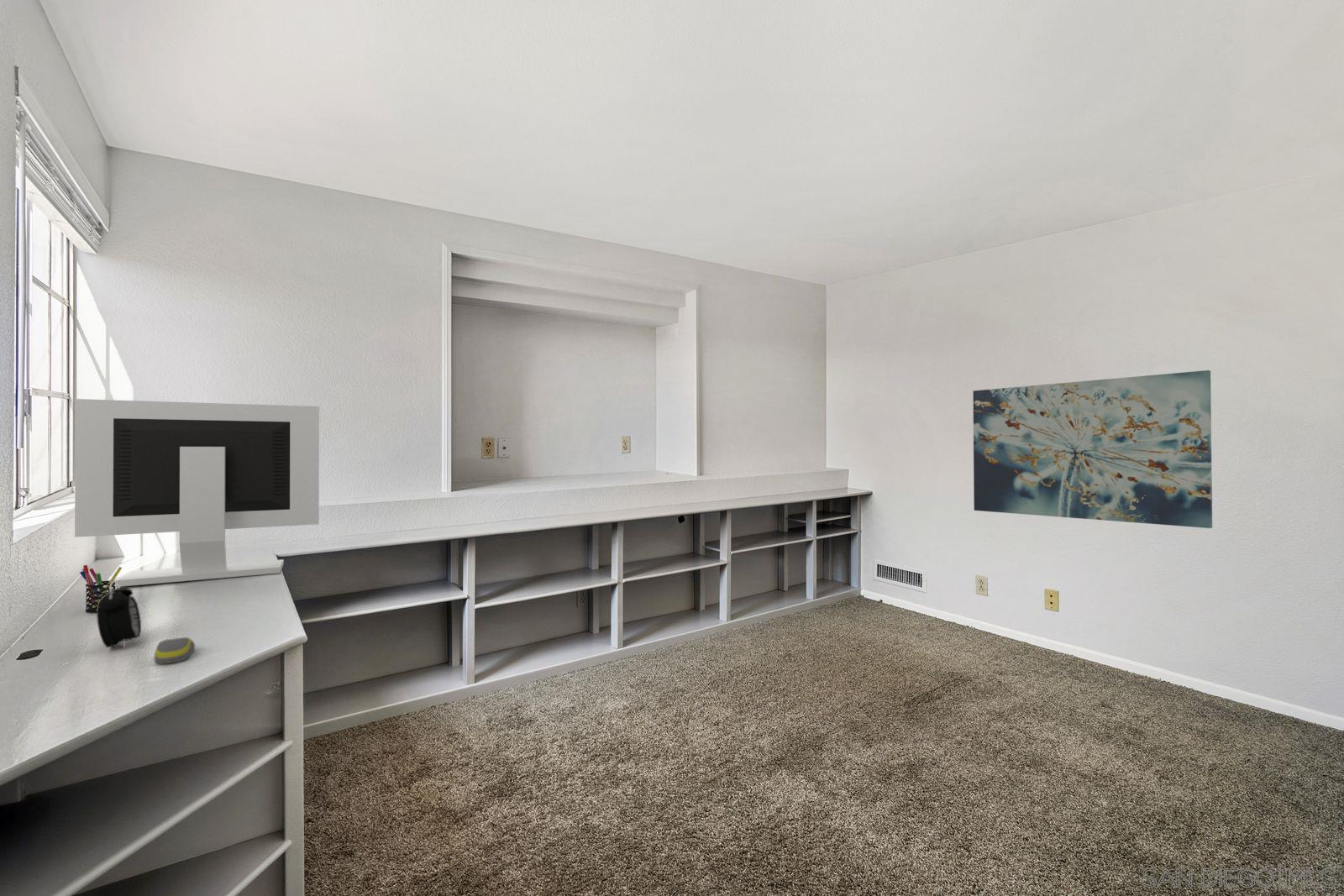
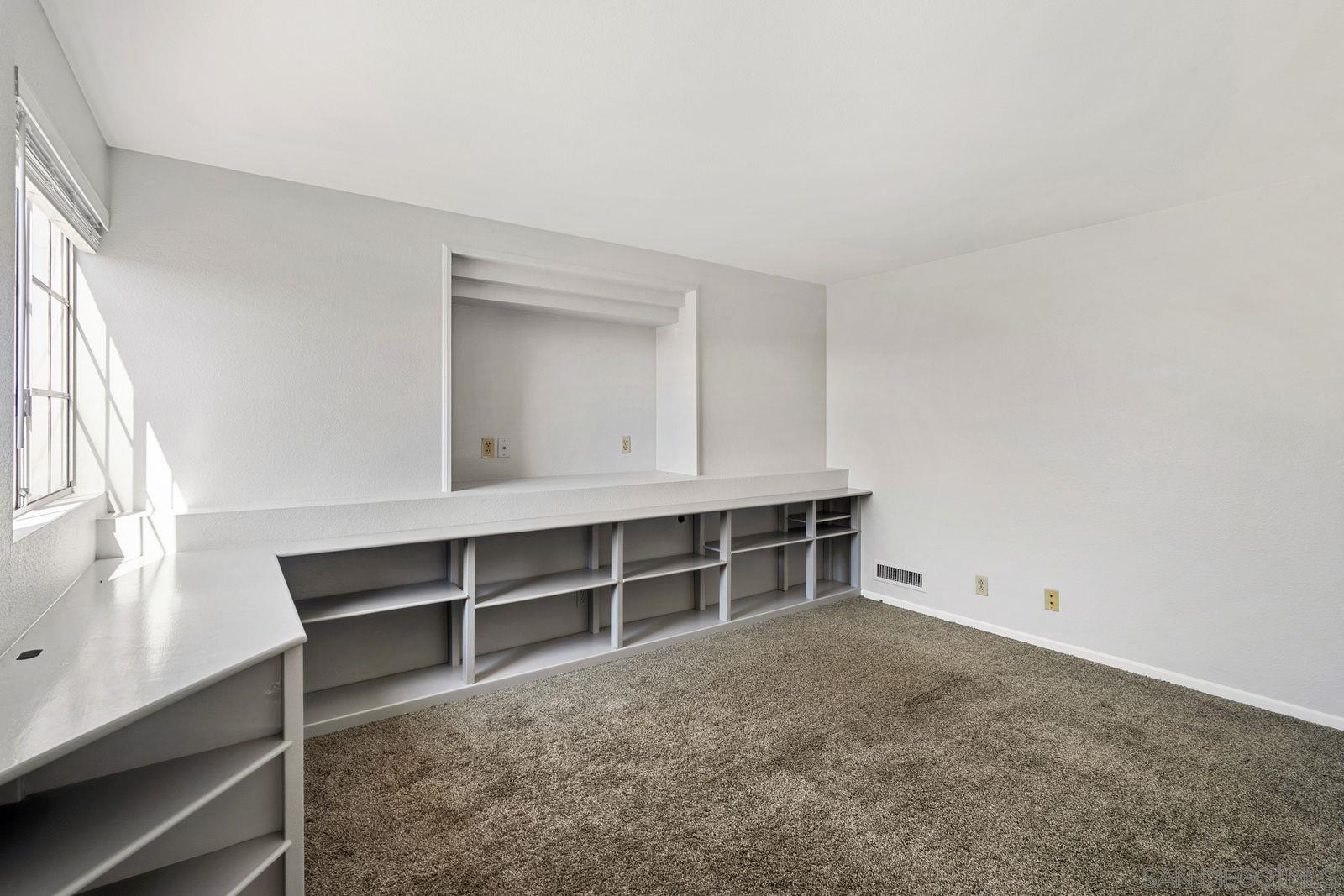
- alarm clock [96,580,142,650]
- wall art [972,369,1213,529]
- pen holder [79,564,123,613]
- computer monitor [74,398,320,588]
- computer mouse [154,637,196,664]
